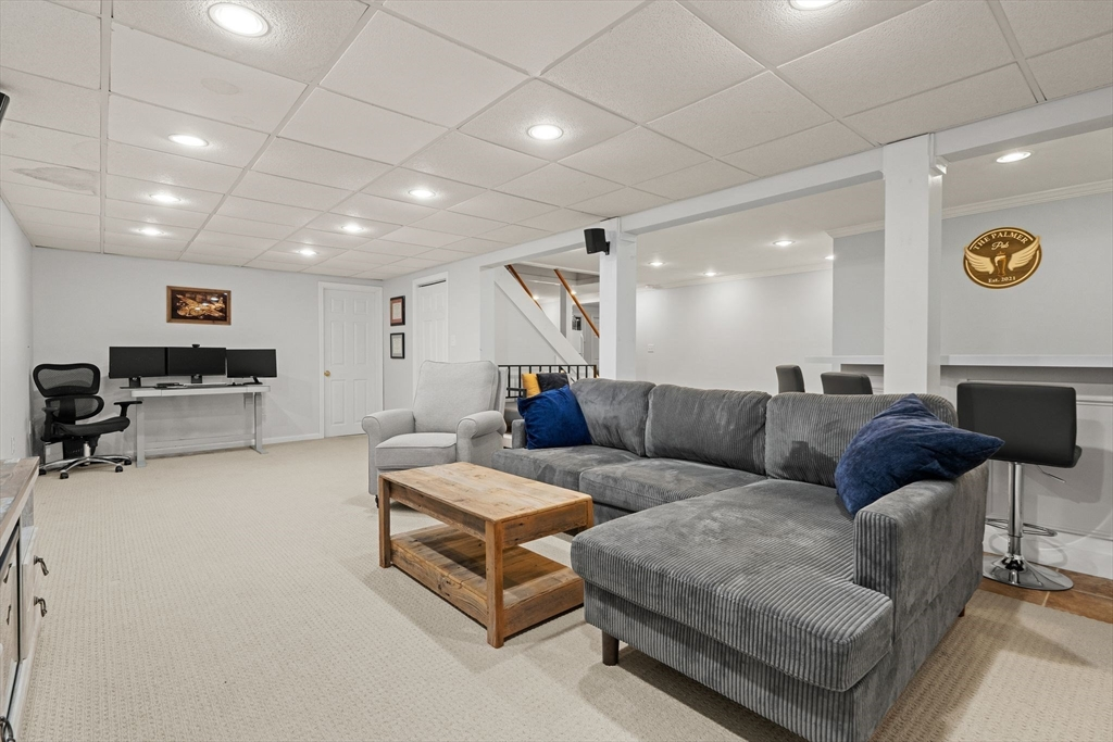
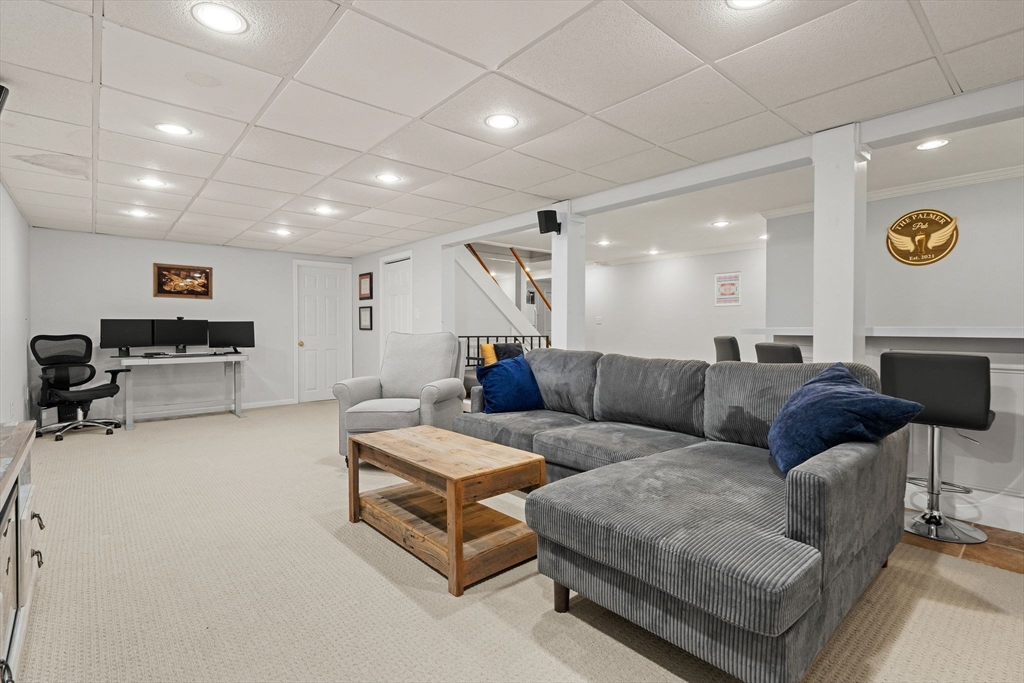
+ wall art [714,270,742,308]
